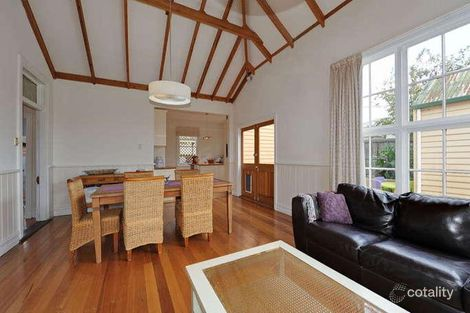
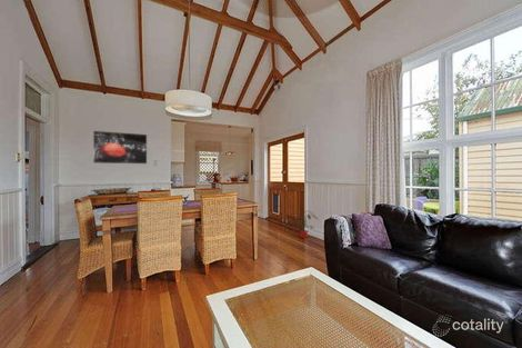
+ wall art [92,130,148,165]
+ potted plant [291,209,320,239]
